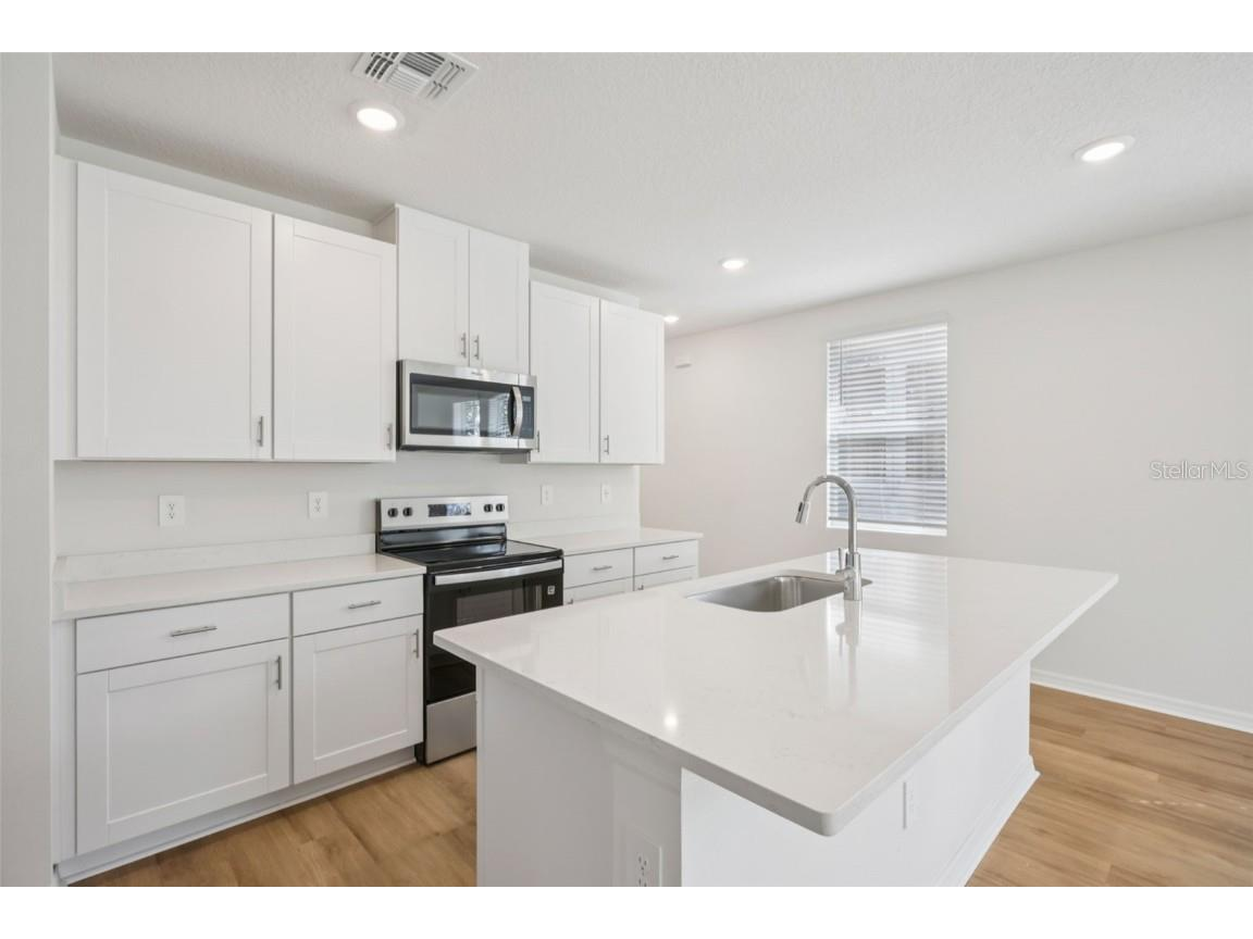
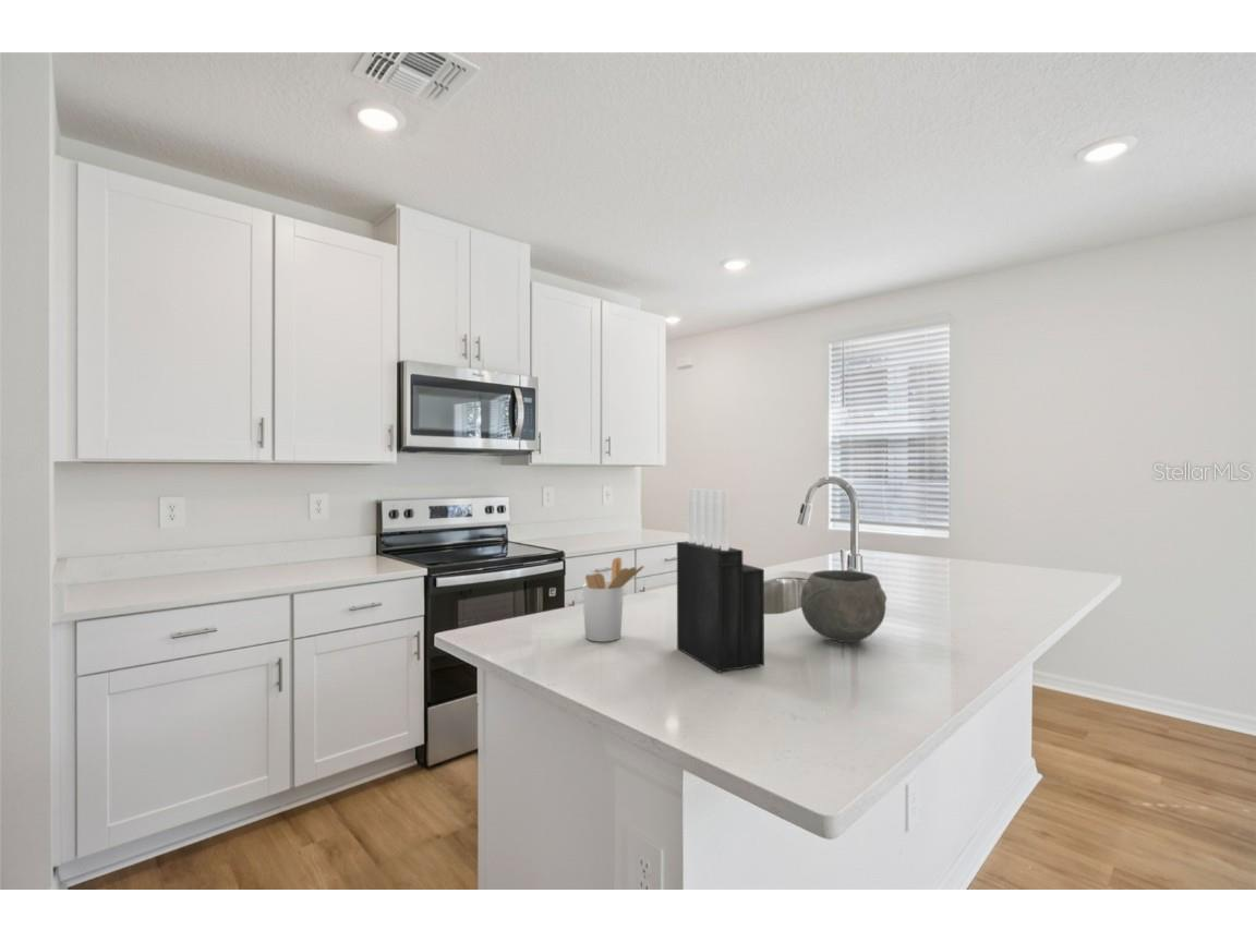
+ bowl [799,569,887,643]
+ utensil holder [581,556,645,643]
+ knife block [676,487,765,674]
